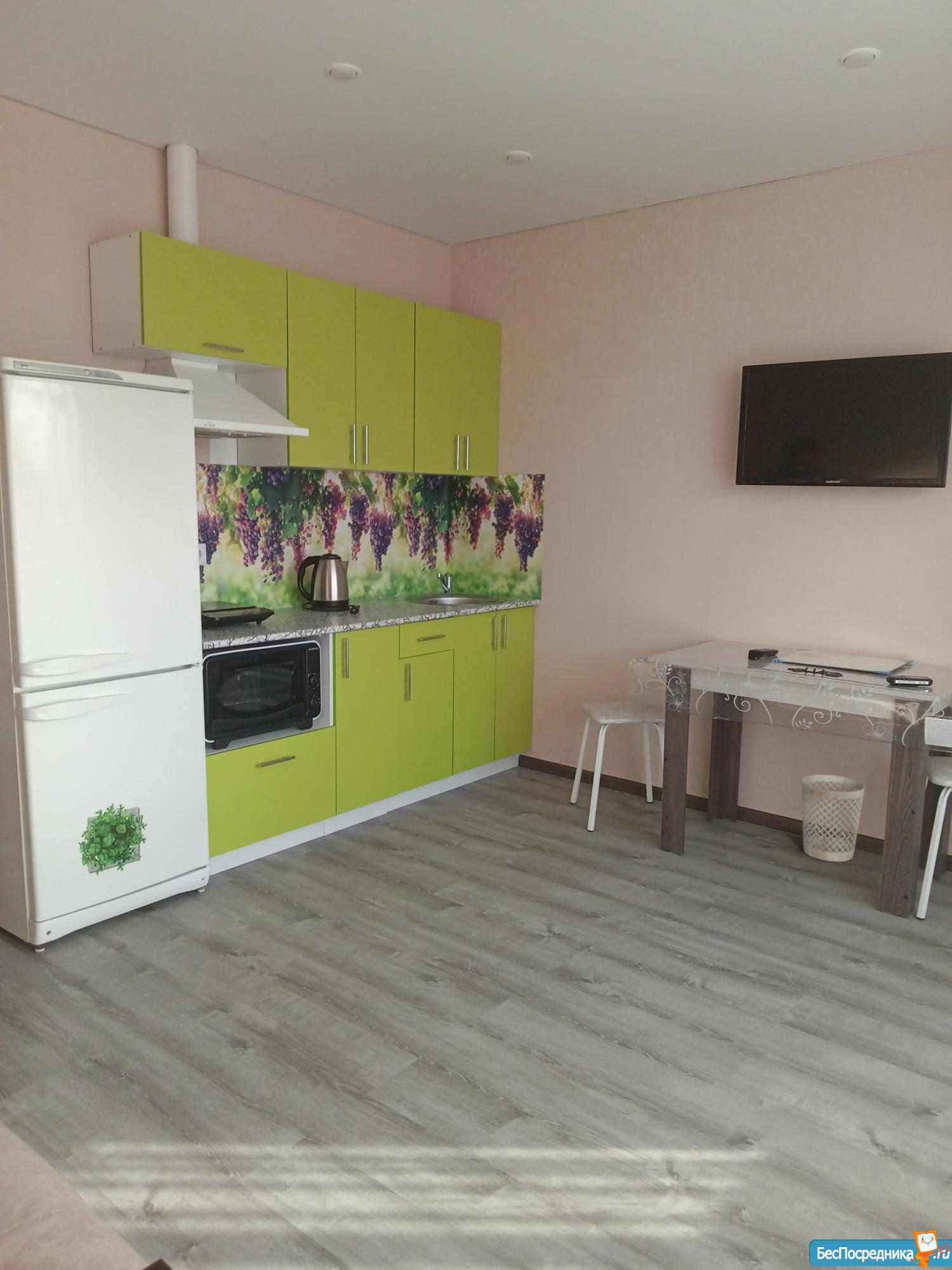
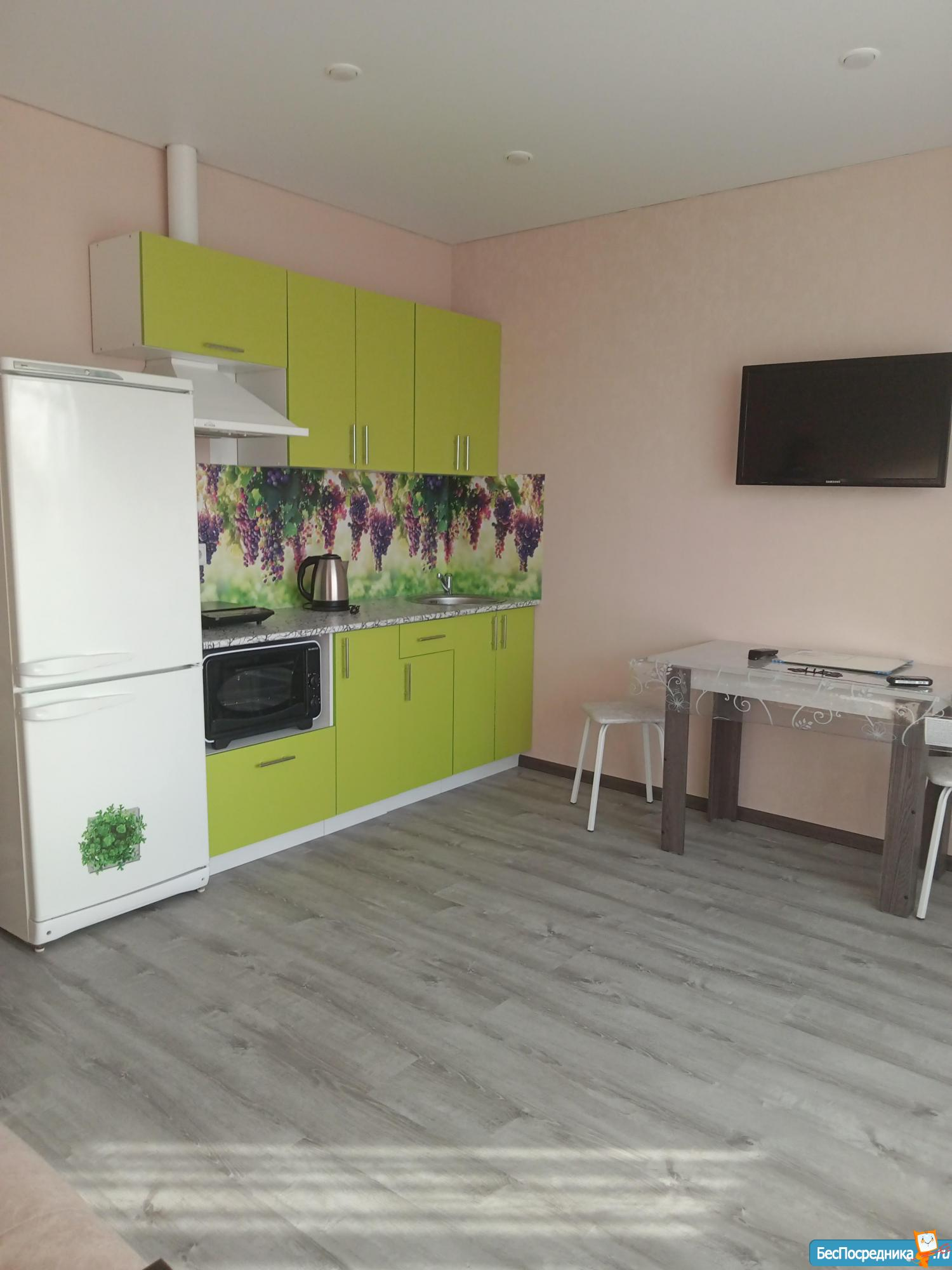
- wastebasket [802,774,866,862]
